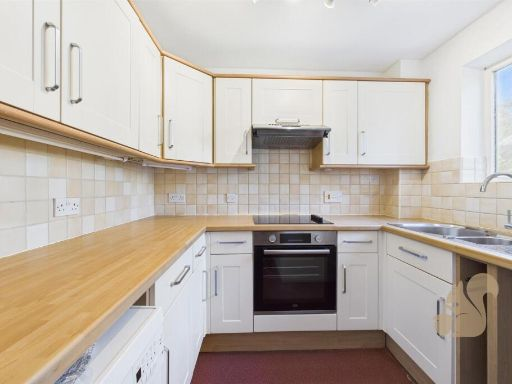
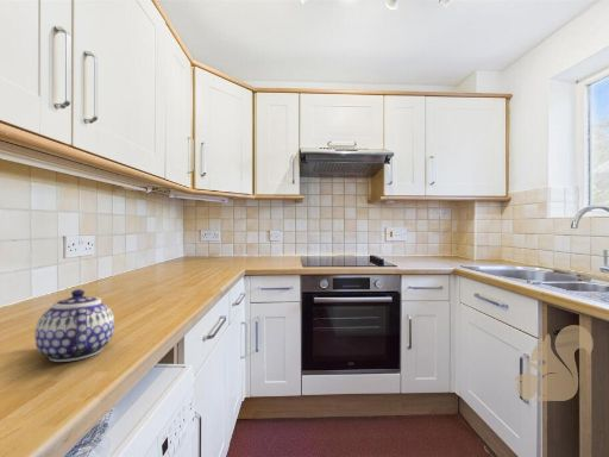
+ teapot [34,288,115,363]
